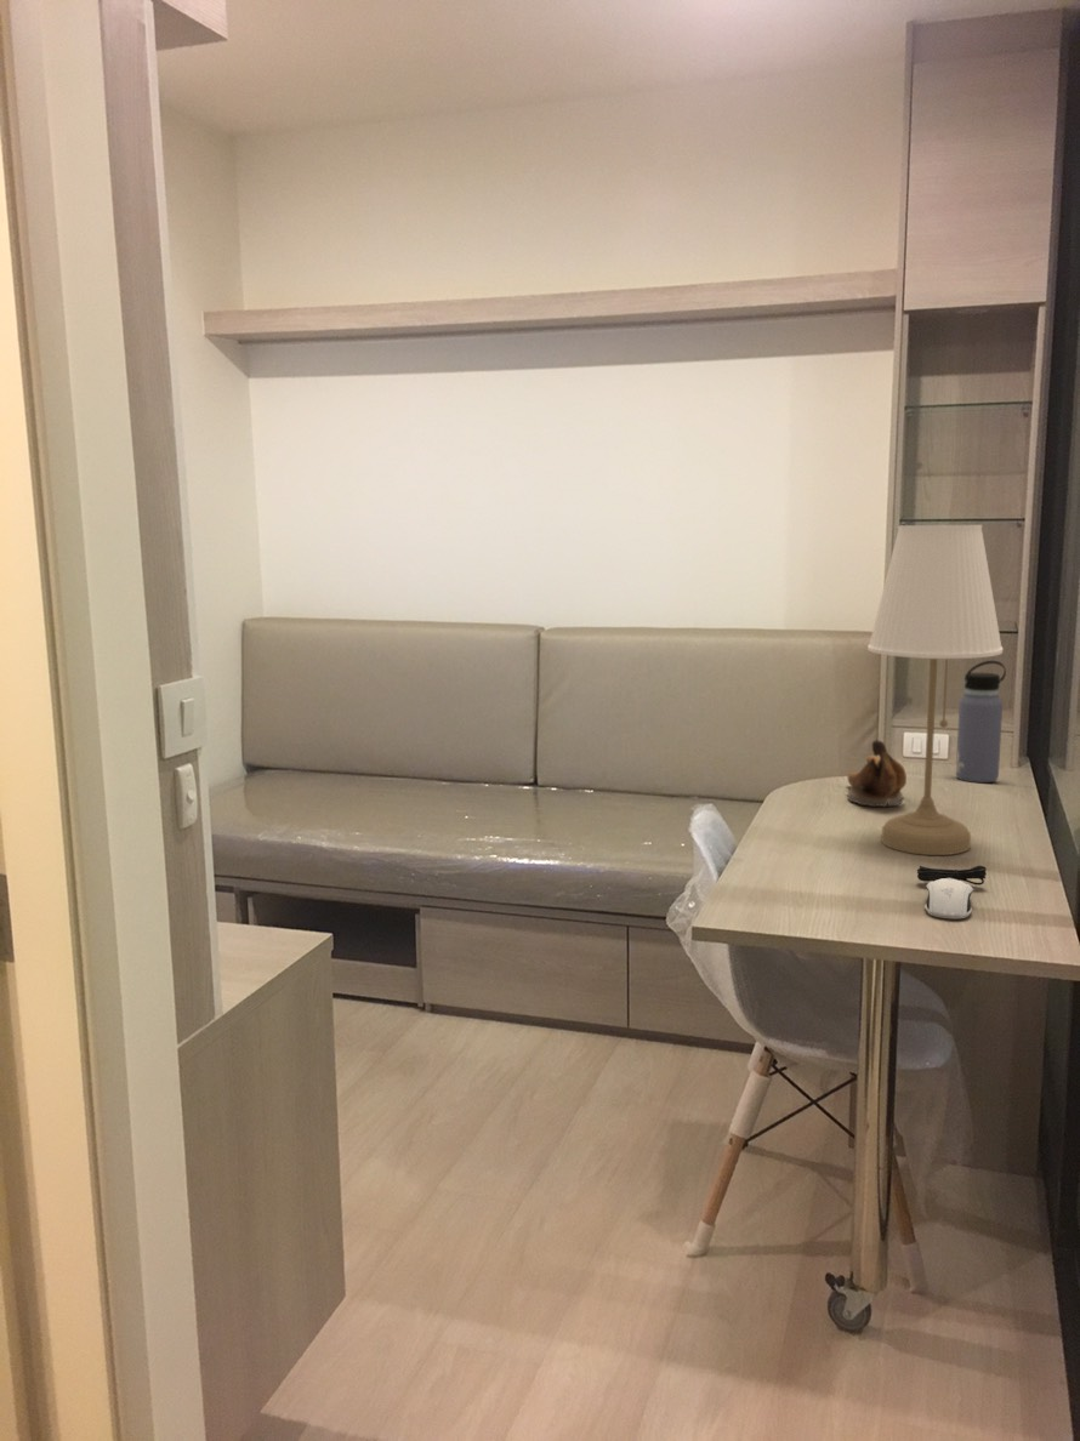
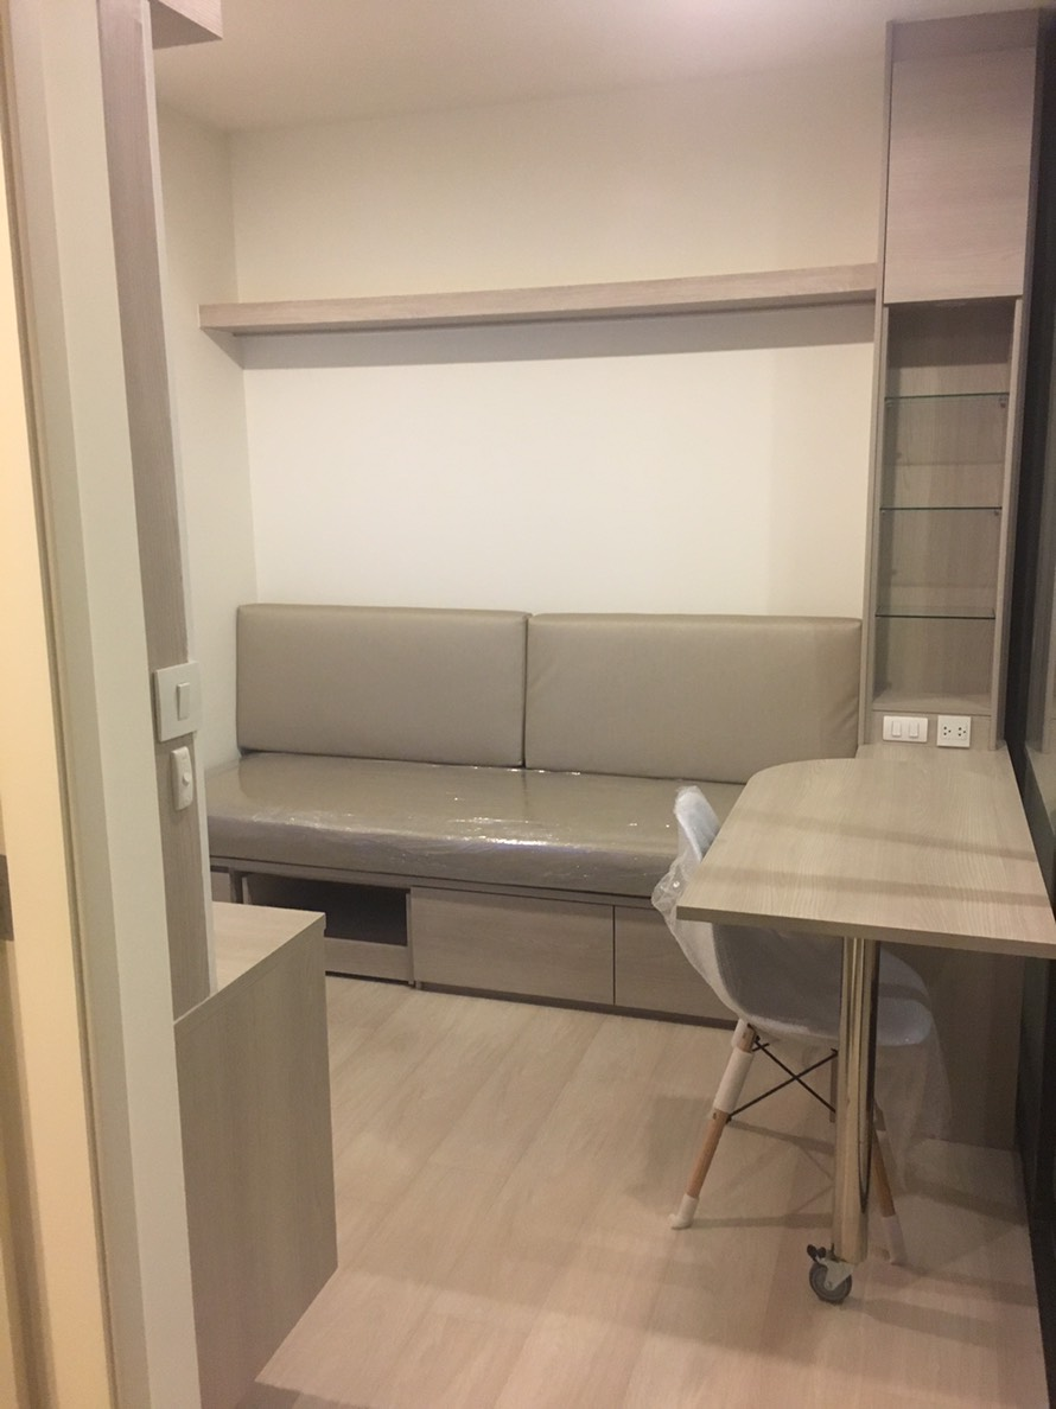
- desk lamp [866,524,1004,856]
- banana [847,739,908,809]
- computer mouse [916,865,988,919]
- water bottle [955,660,1007,784]
